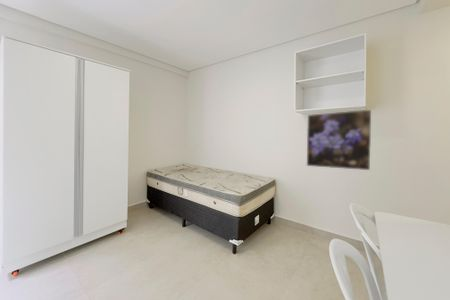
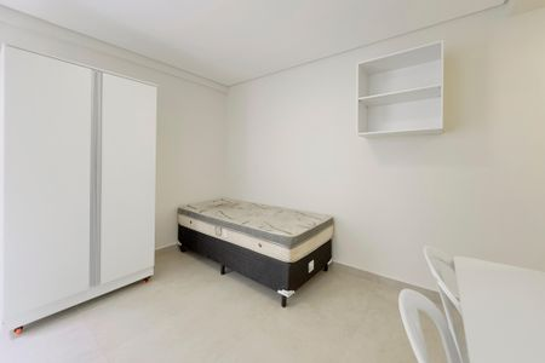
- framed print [306,109,372,171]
